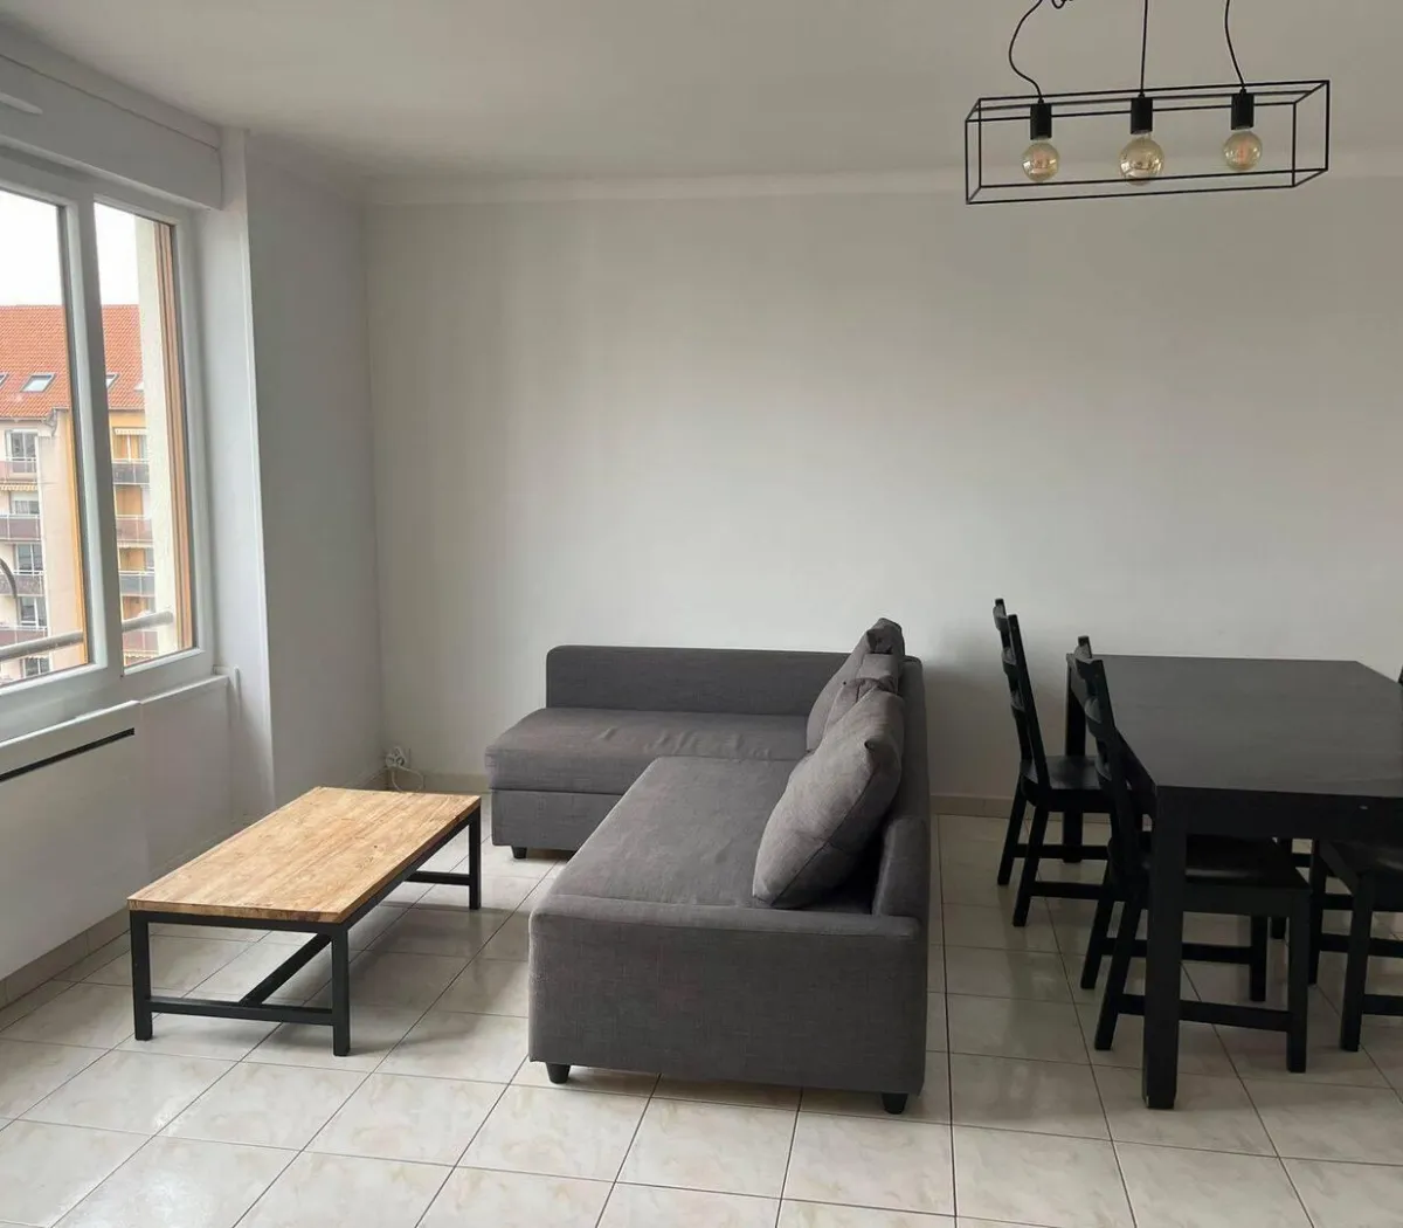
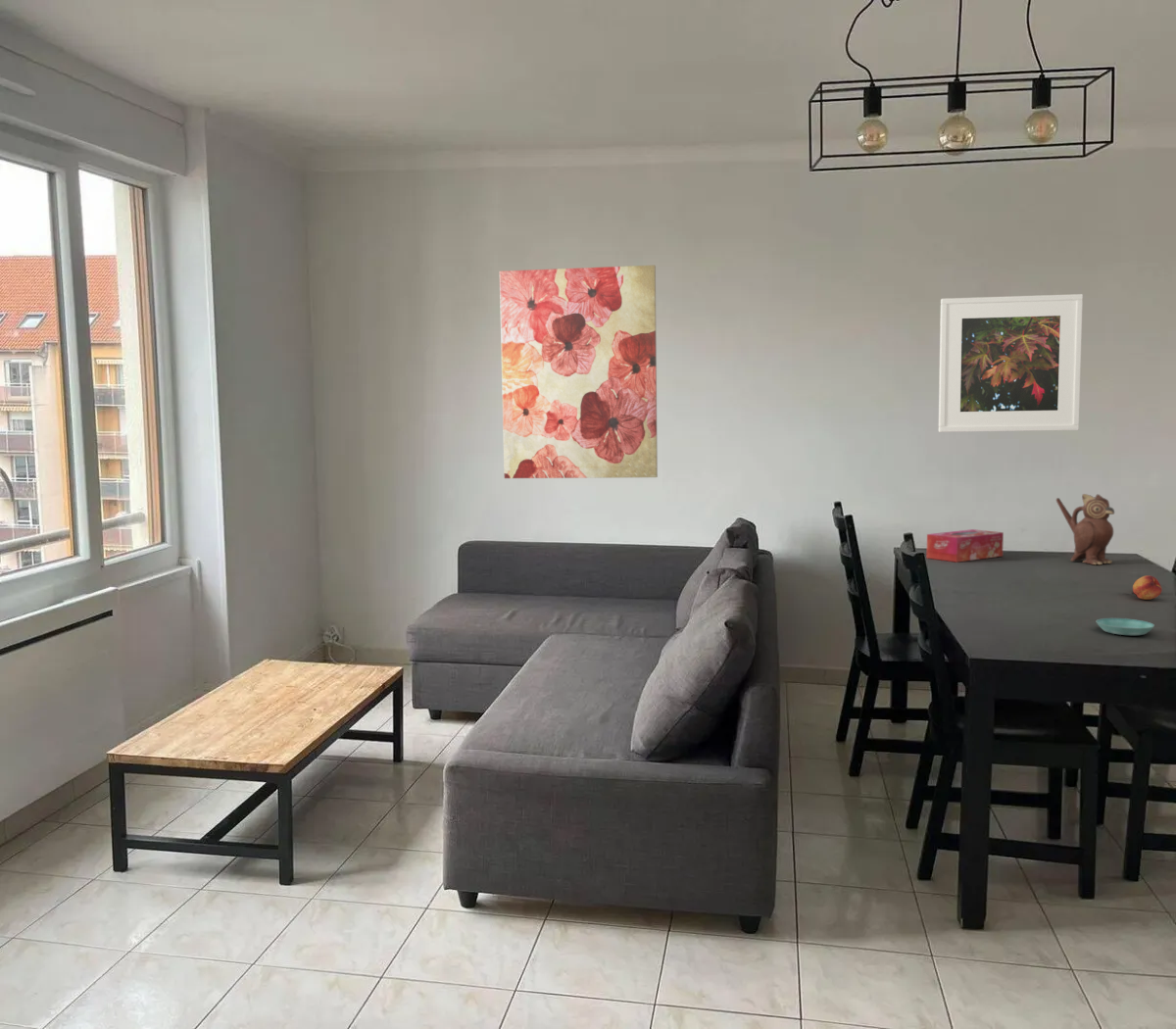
+ tissue box [926,528,1005,563]
+ saucer [1096,617,1155,636]
+ wall art [499,265,659,479]
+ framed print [938,293,1084,433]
+ teapot [1055,493,1115,565]
+ fruit [1132,574,1163,601]
